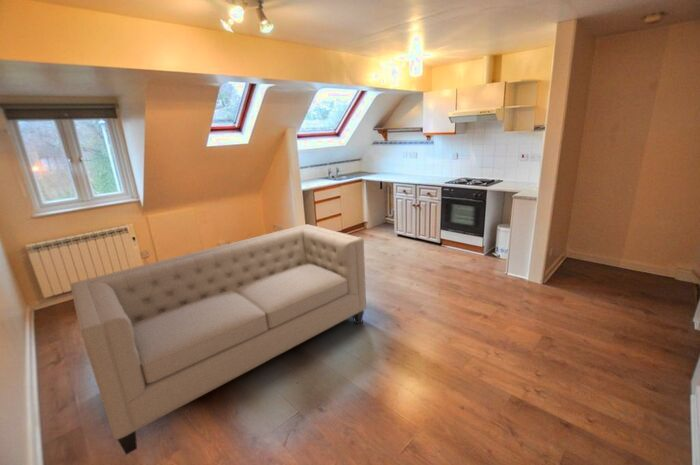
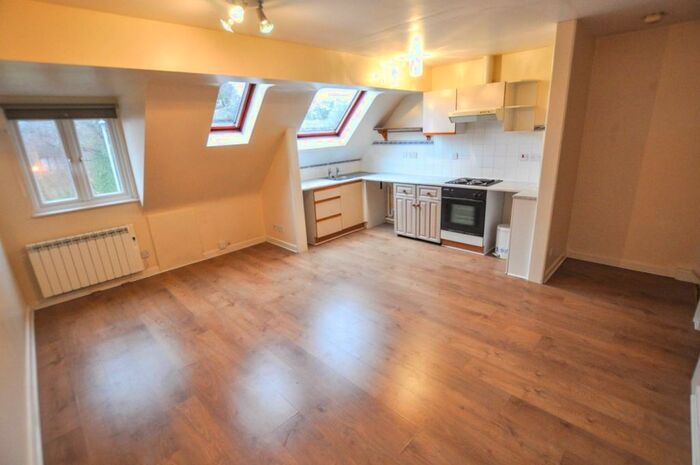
- sofa [70,223,367,456]
